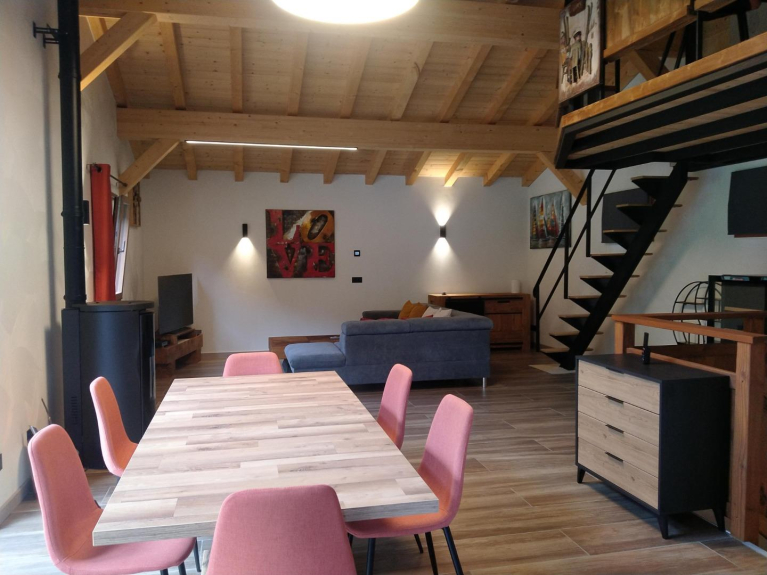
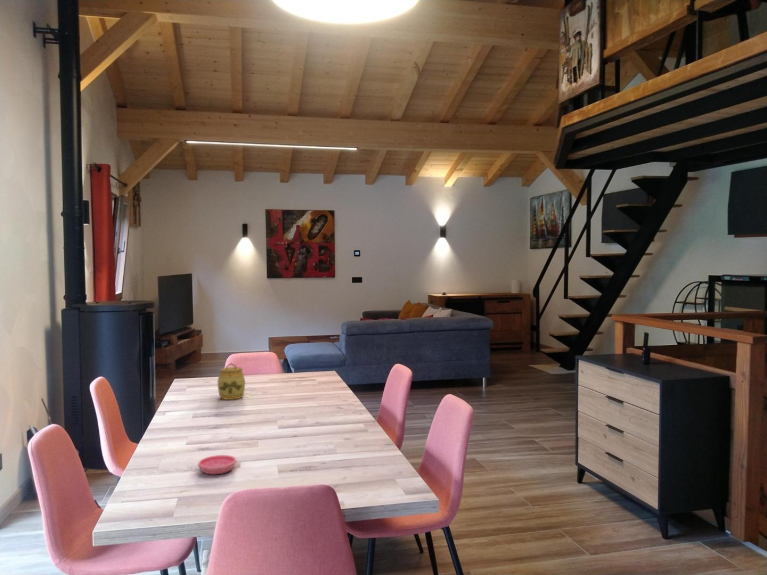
+ saucer [197,454,238,475]
+ jar [217,362,246,401]
